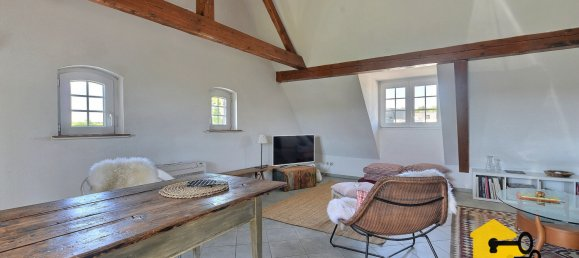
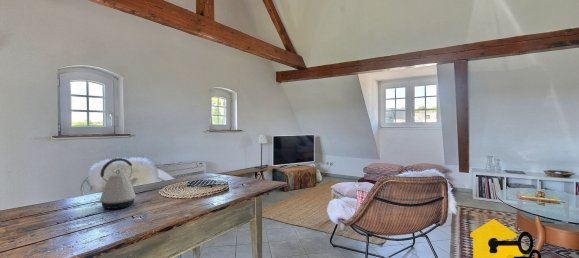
+ kettle [97,157,139,210]
